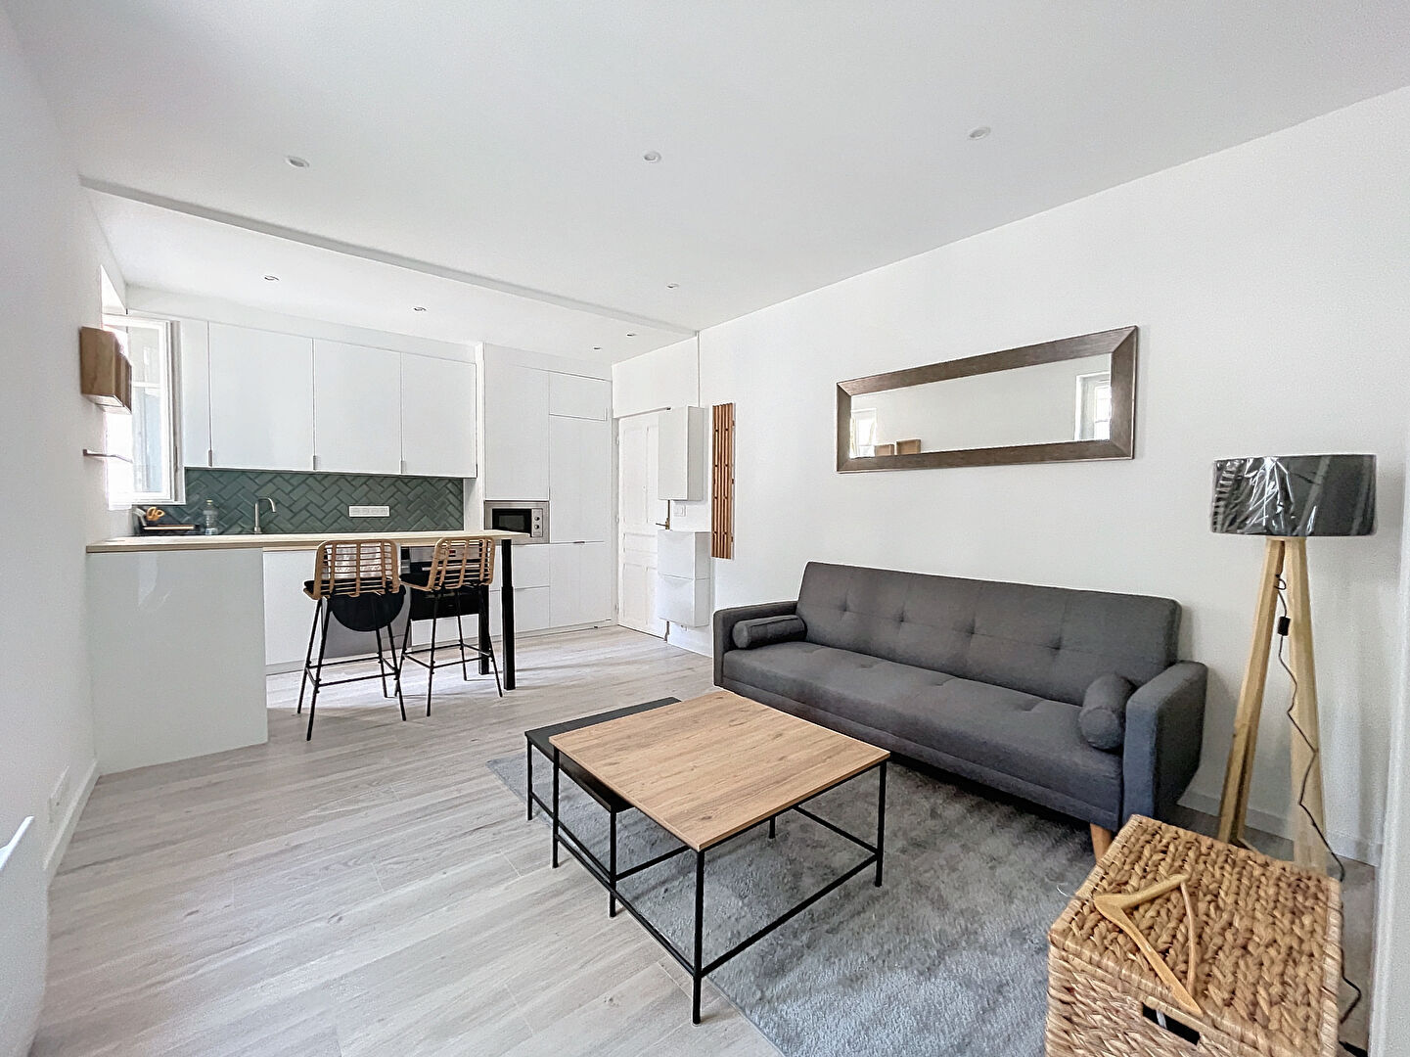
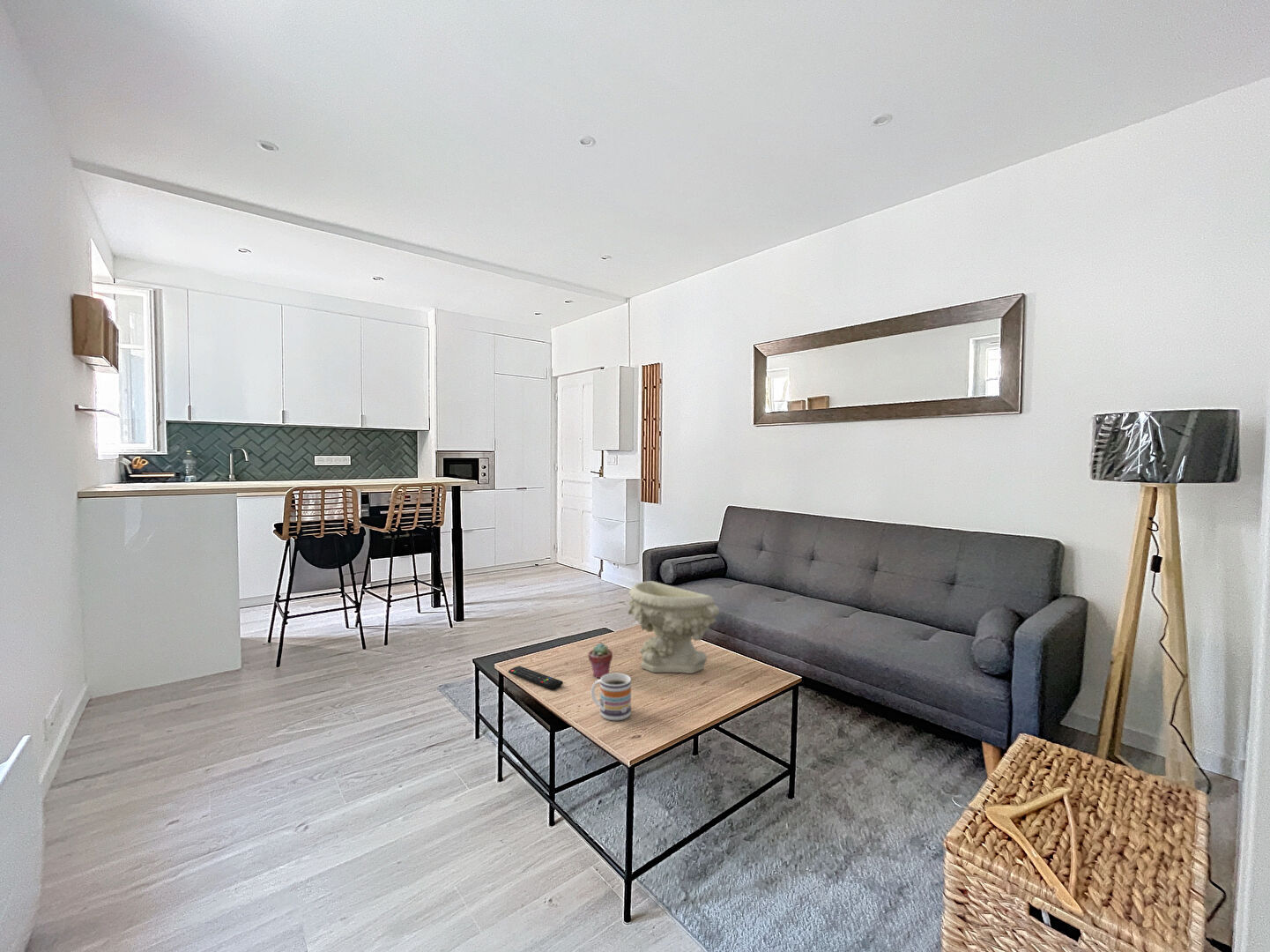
+ mug [590,673,632,721]
+ decorative bowl [627,580,720,674]
+ potted succulent [588,643,613,679]
+ remote control [508,665,564,690]
